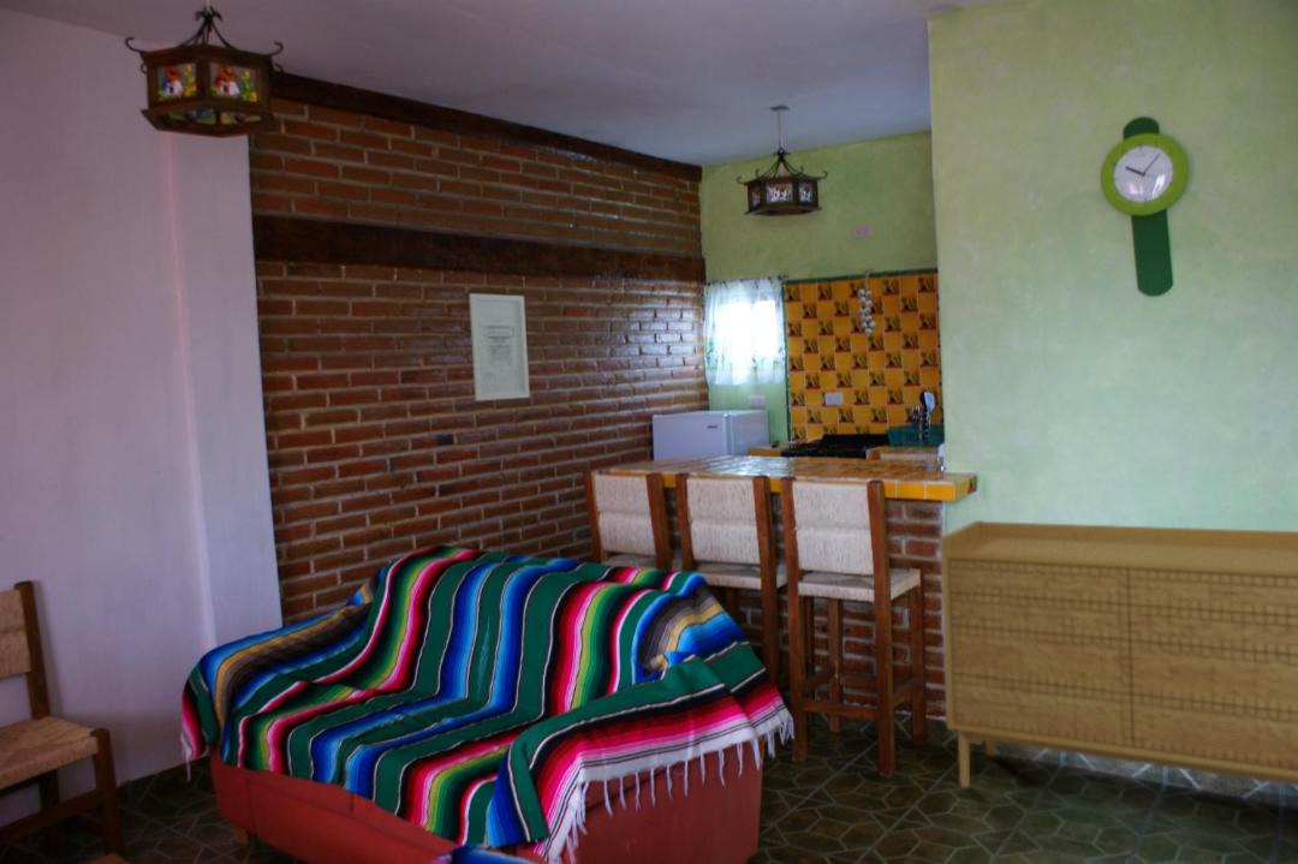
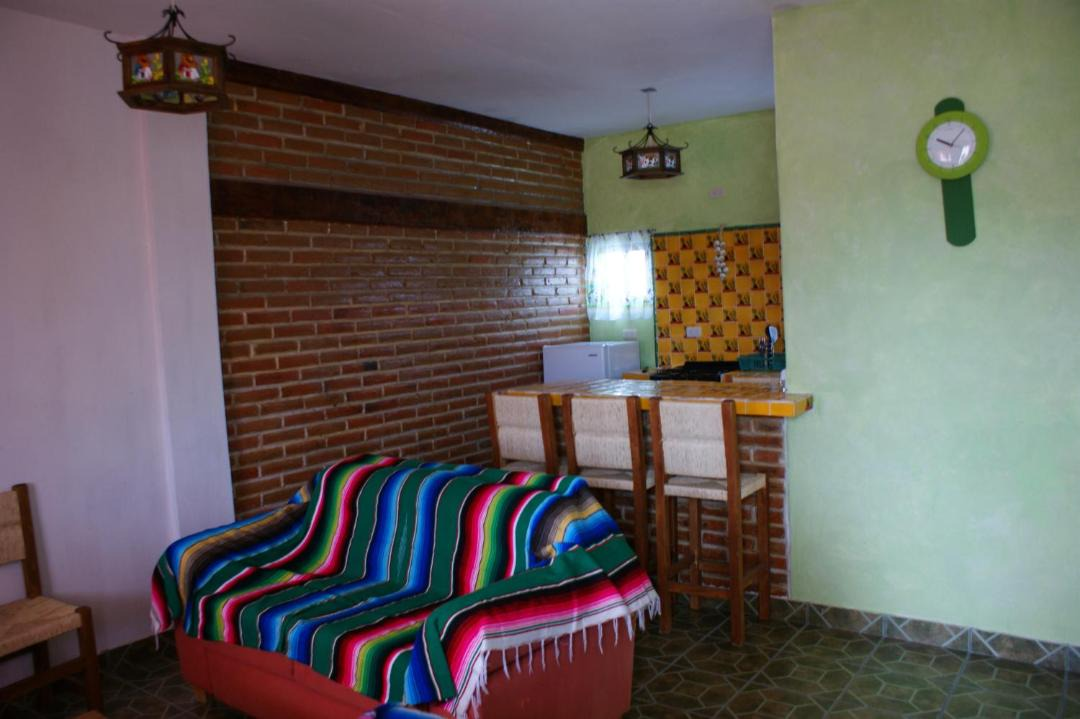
- wall art [468,292,531,401]
- sideboard [939,519,1298,788]
